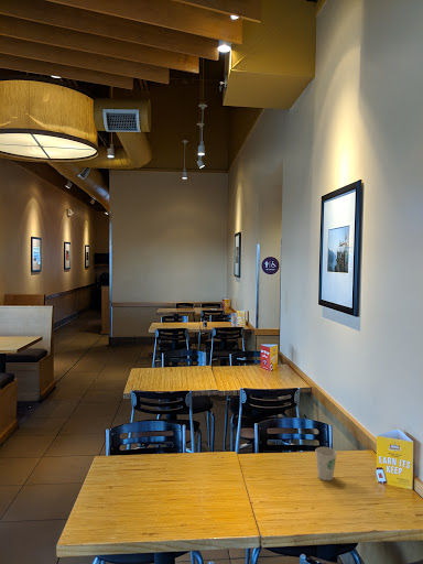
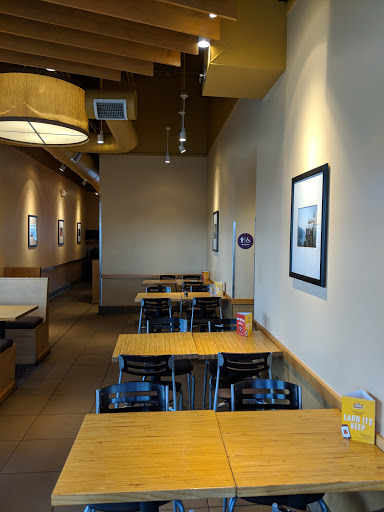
- paper cup [314,446,338,481]
